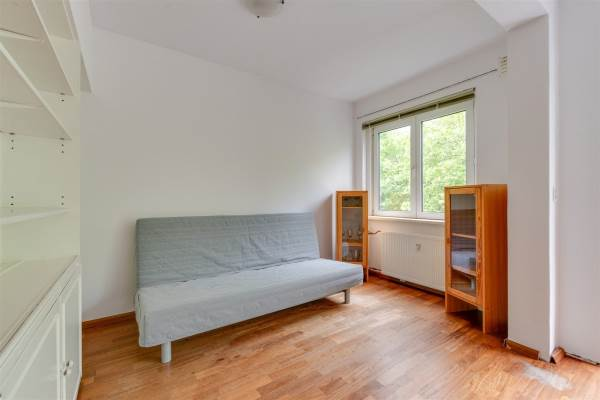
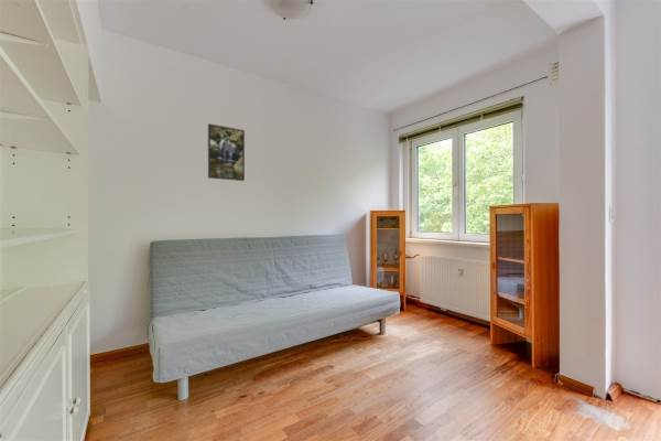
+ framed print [207,122,246,182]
